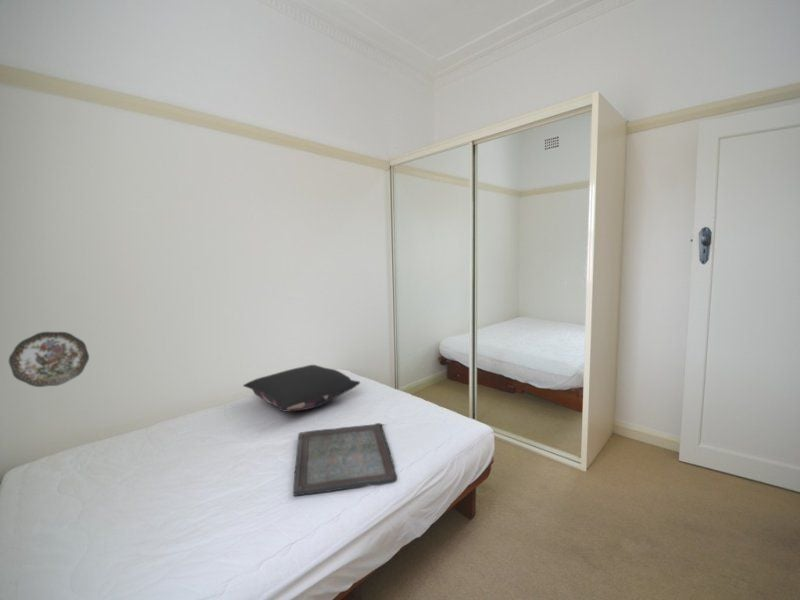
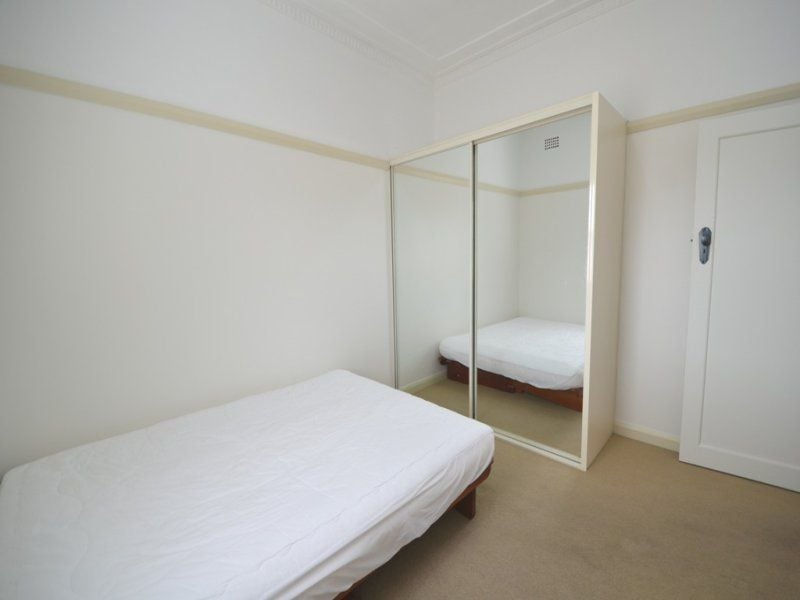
- serving tray [292,422,398,497]
- decorative plate [8,331,90,388]
- pillow [242,364,361,413]
